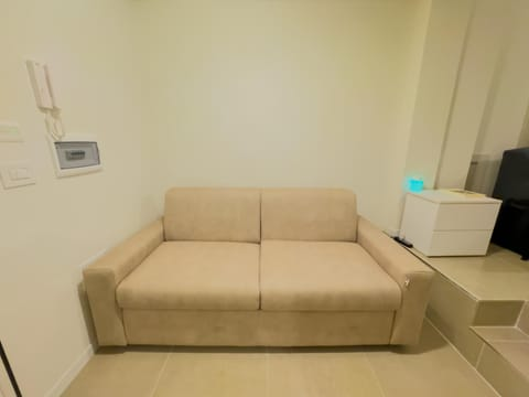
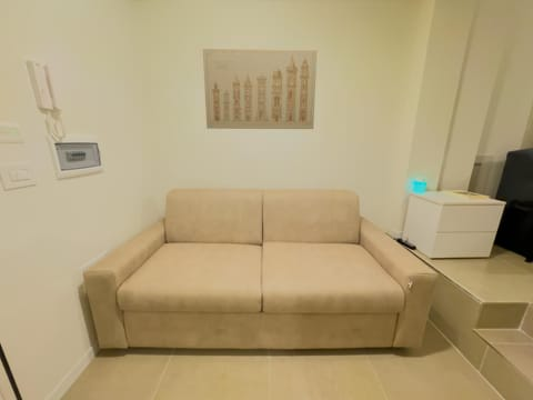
+ wall art [202,48,319,130]
